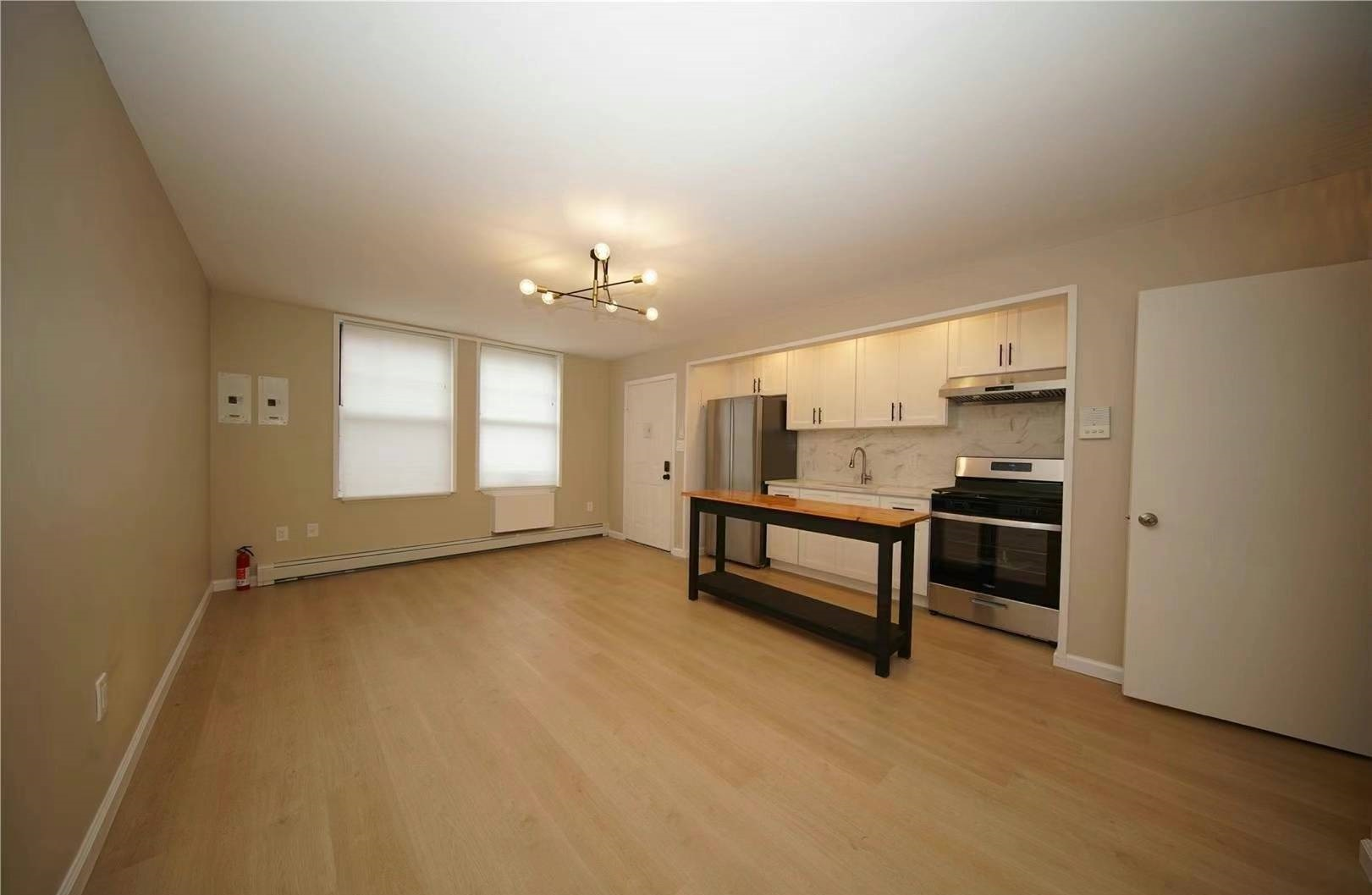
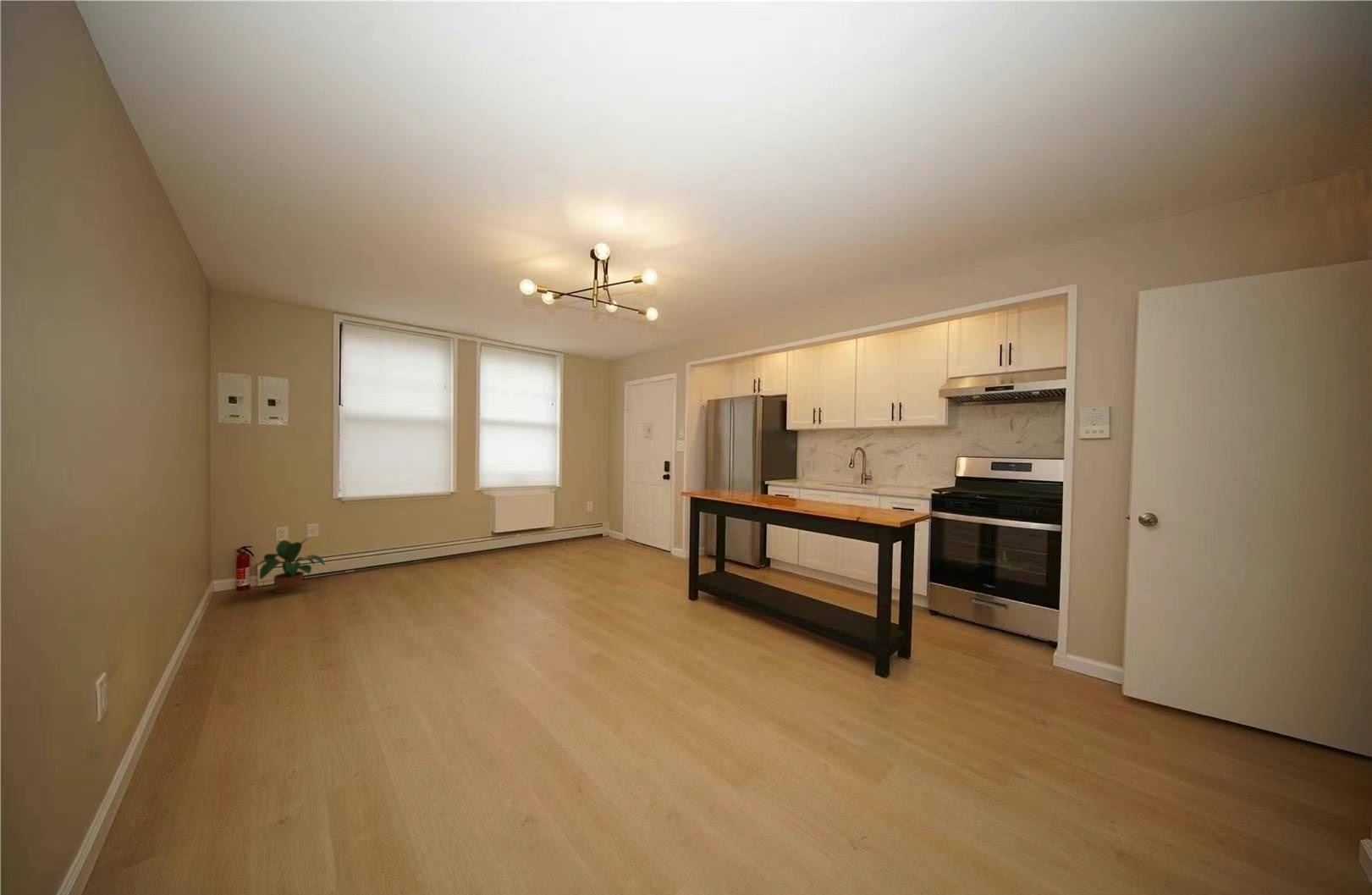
+ potted plant [249,533,326,594]
